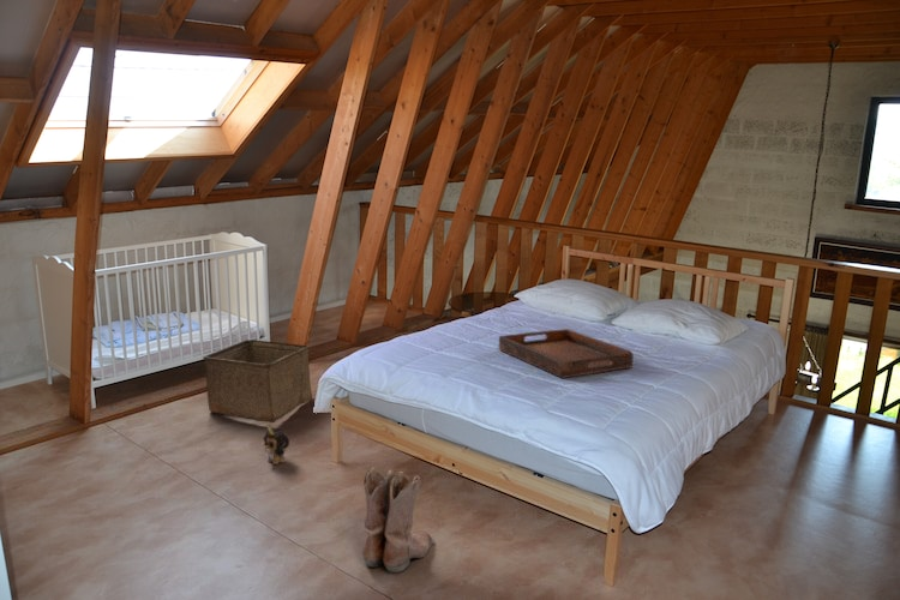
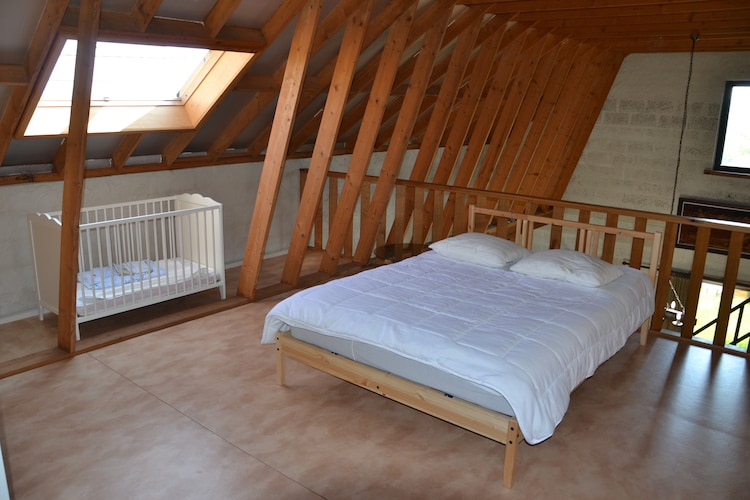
- serving tray [498,328,635,379]
- boots [361,466,436,574]
- storage bin [202,338,313,424]
- plush toy [262,422,290,466]
